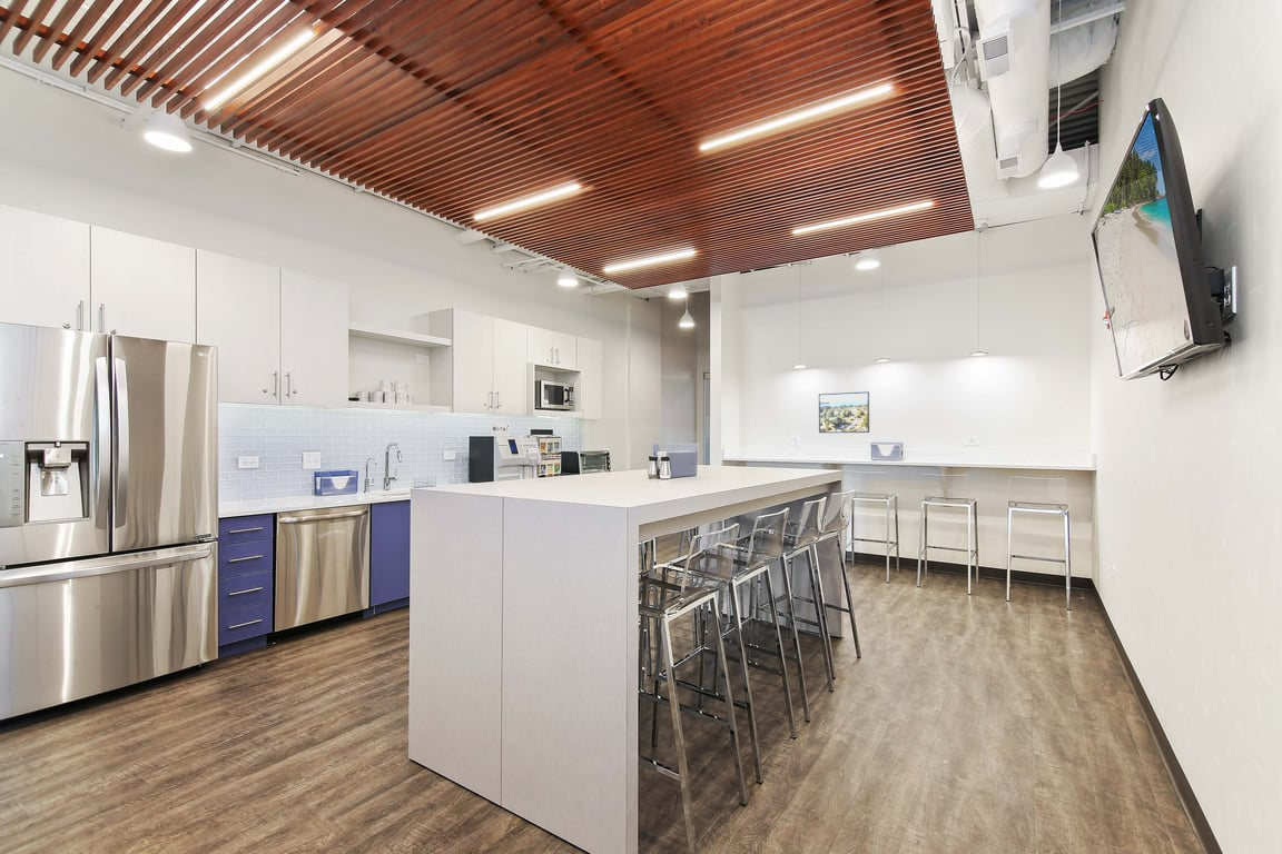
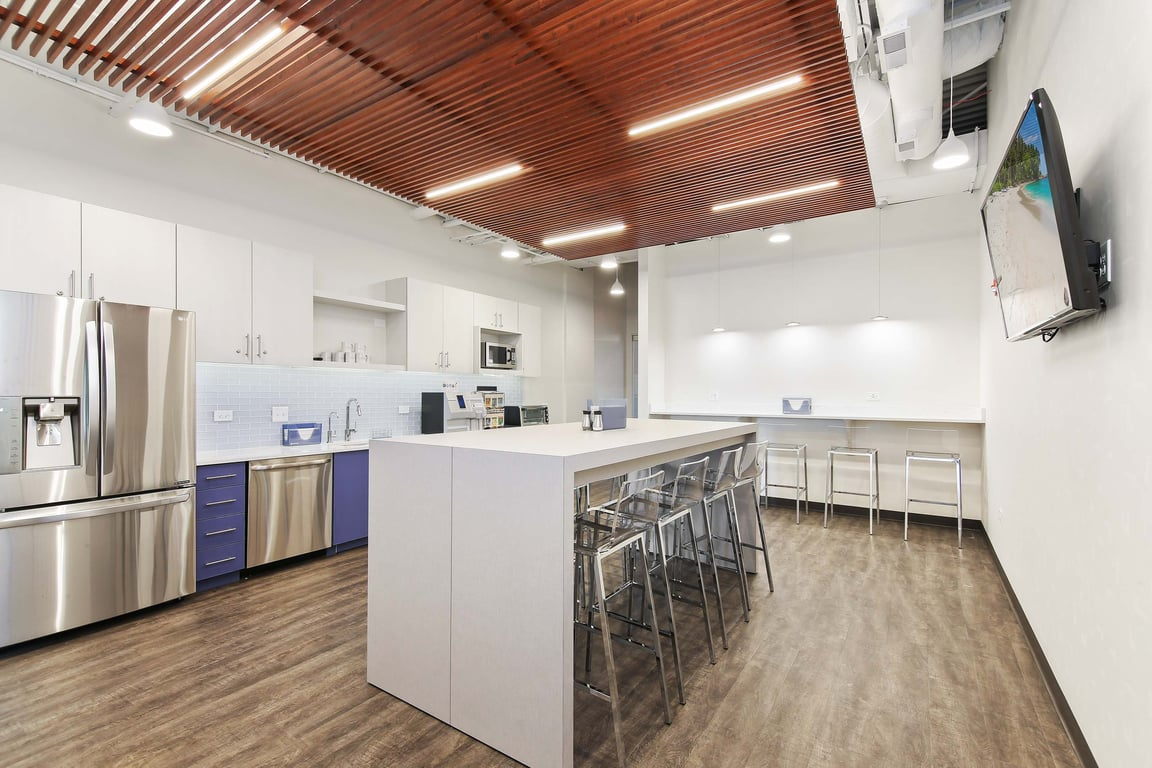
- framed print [818,390,870,434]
